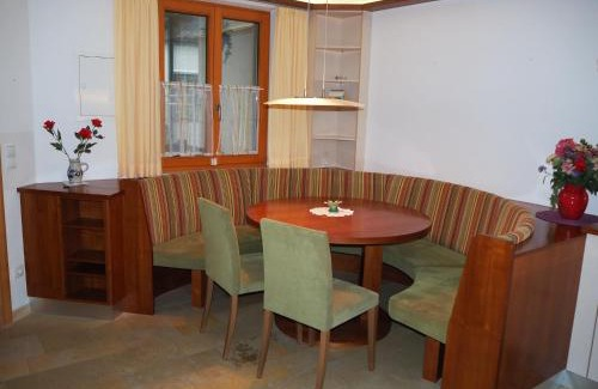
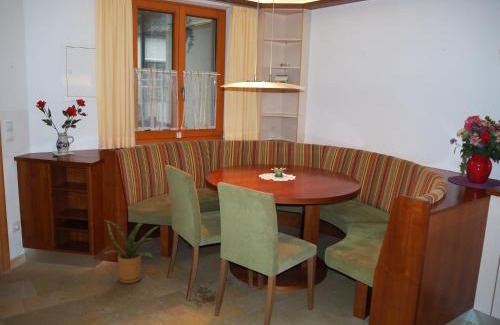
+ house plant [103,219,160,284]
